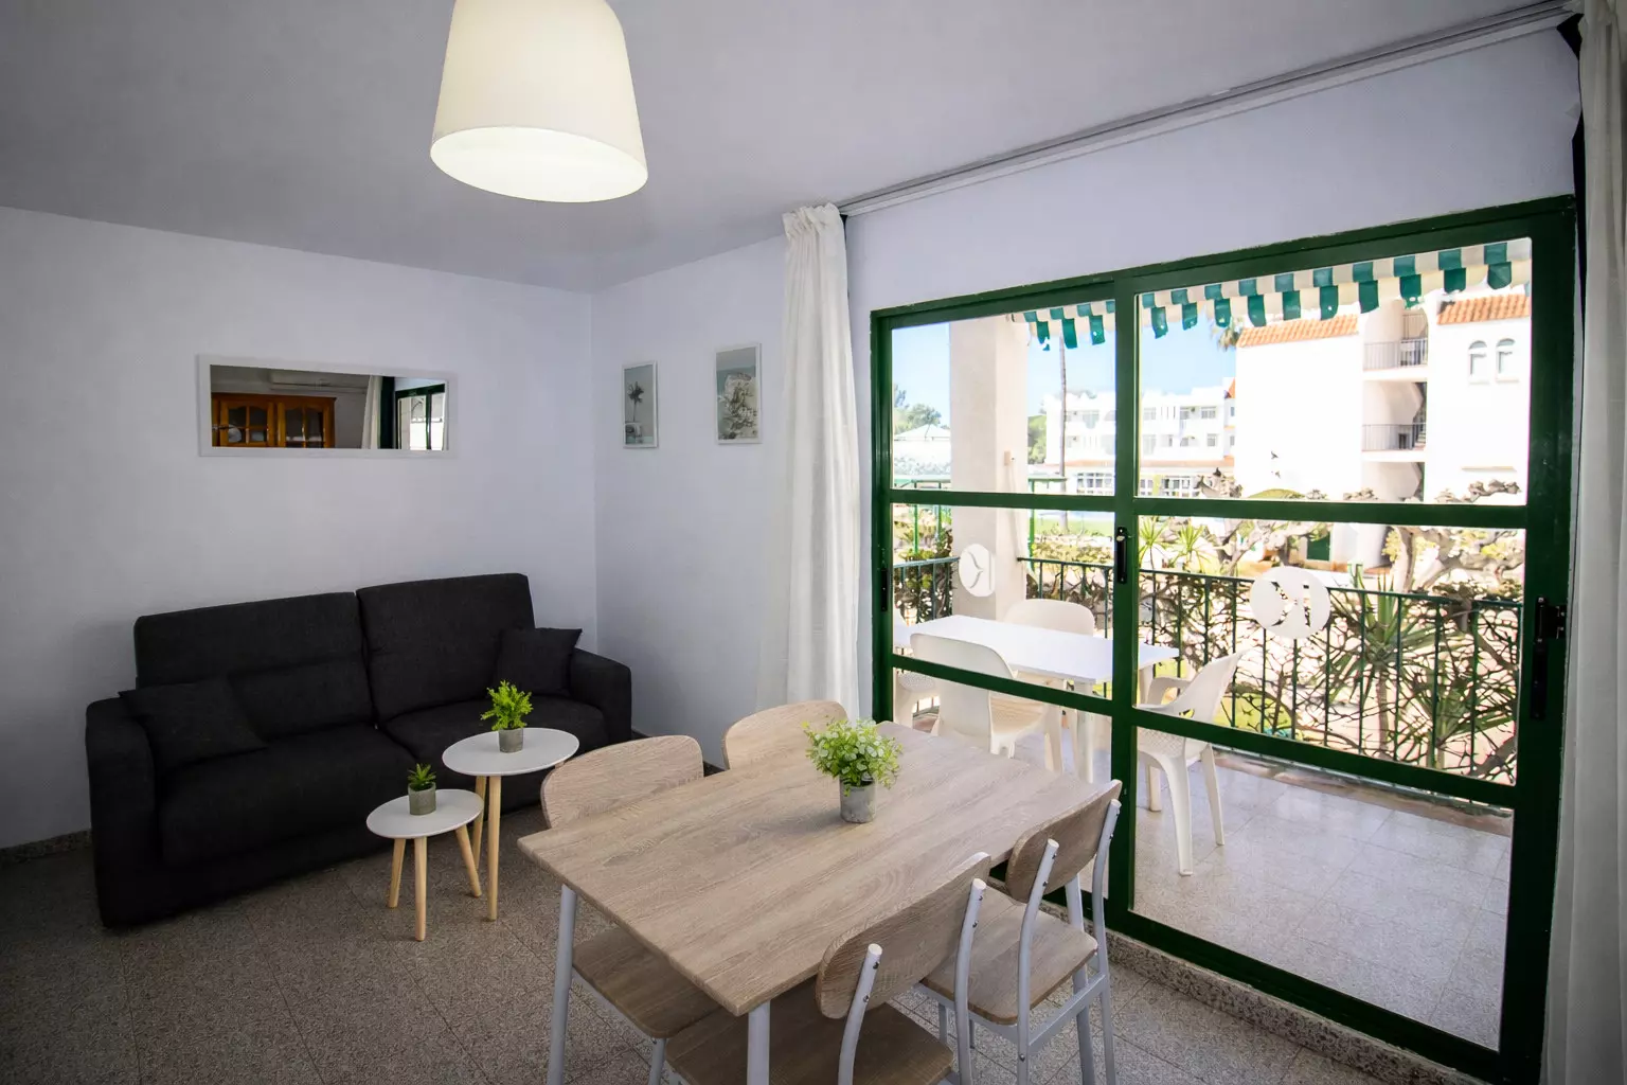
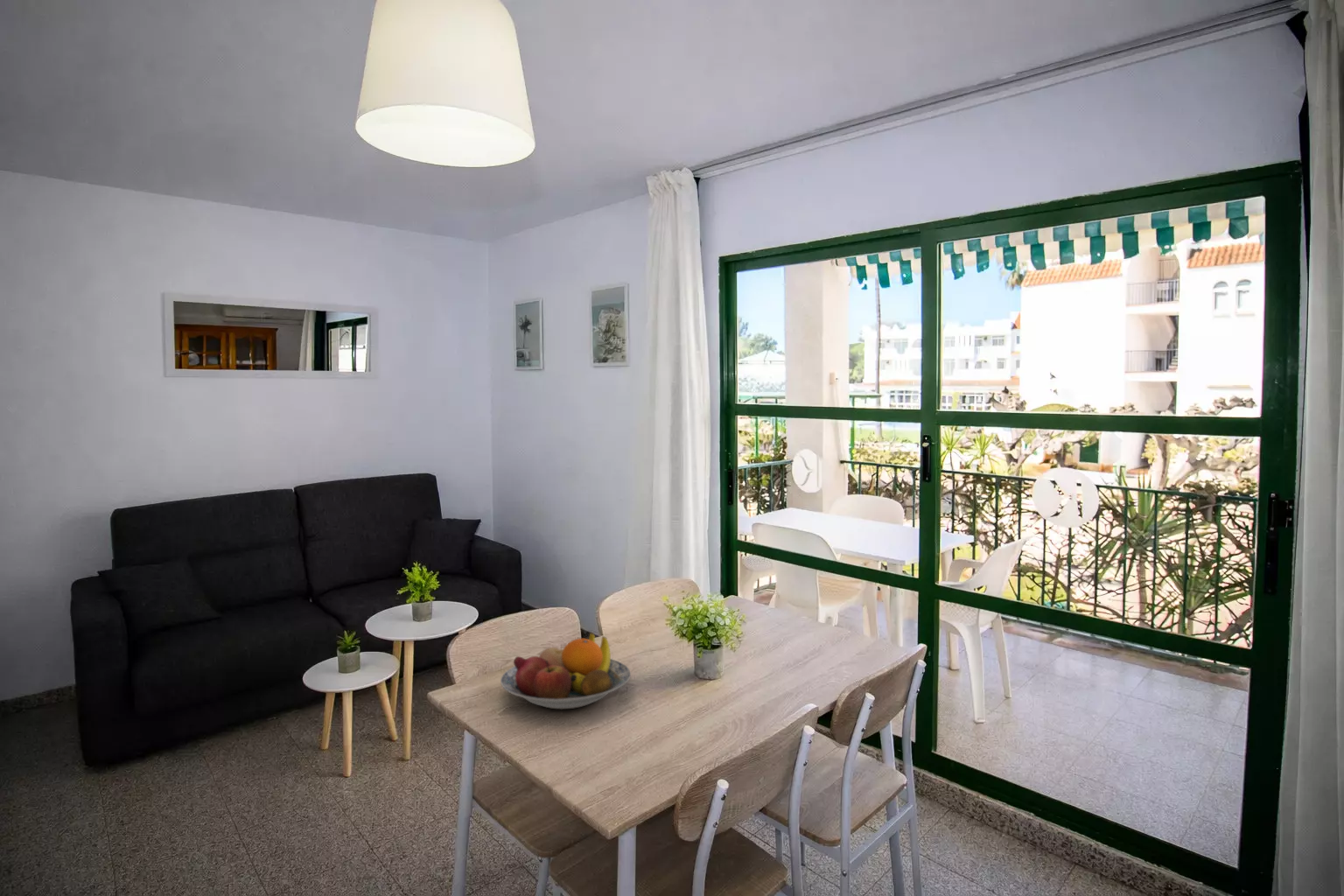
+ fruit bowl [500,632,632,711]
